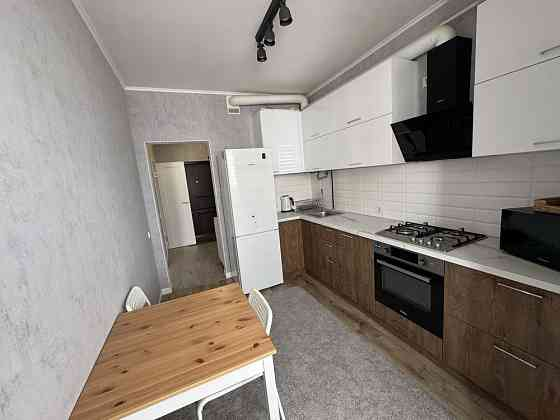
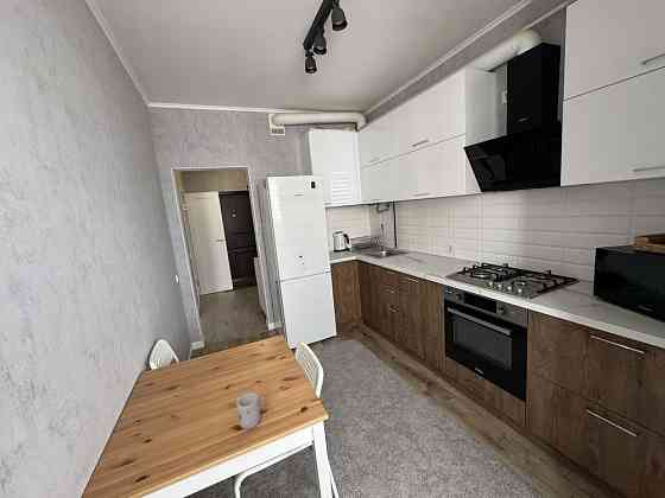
+ mug [234,392,266,430]
